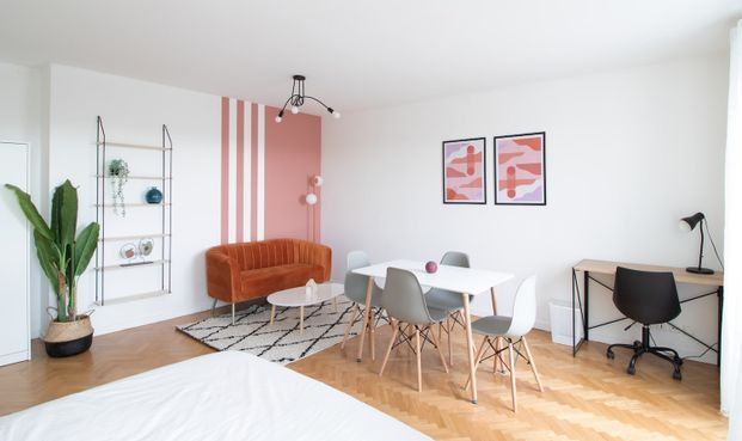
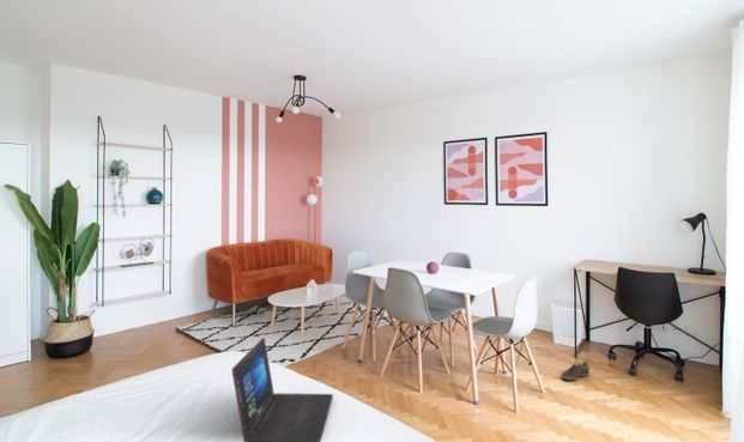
+ laptop [231,337,334,442]
+ sneaker [559,359,591,381]
